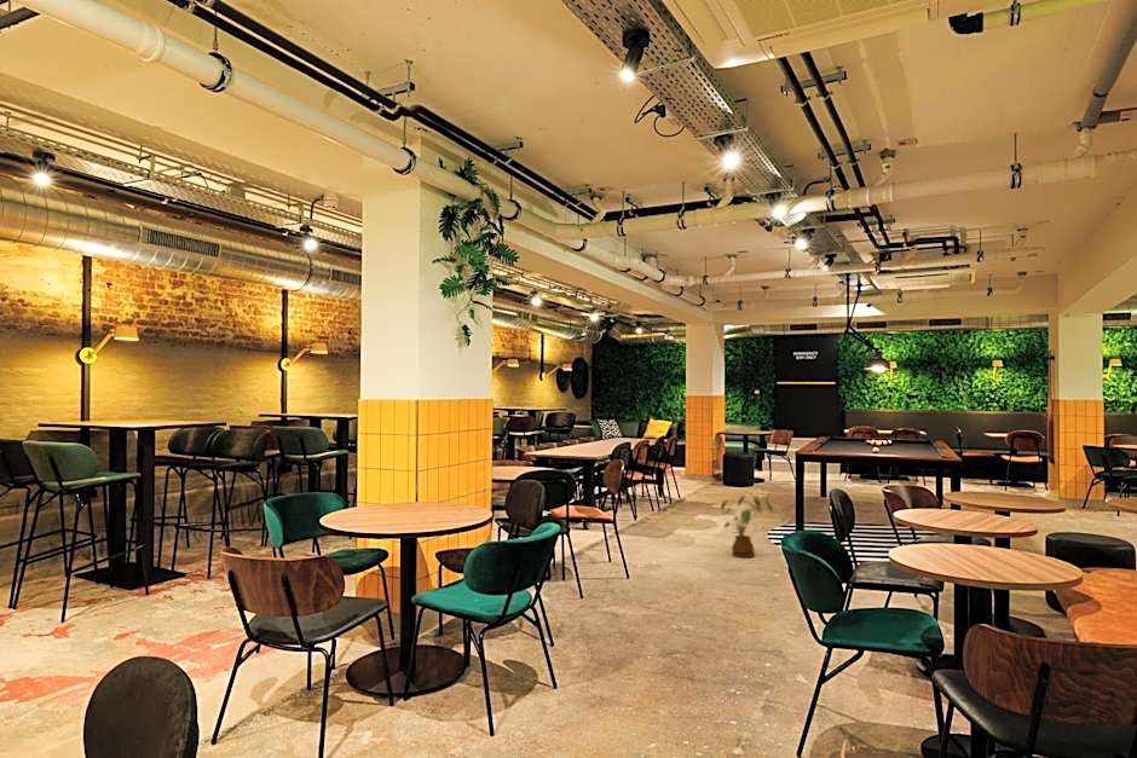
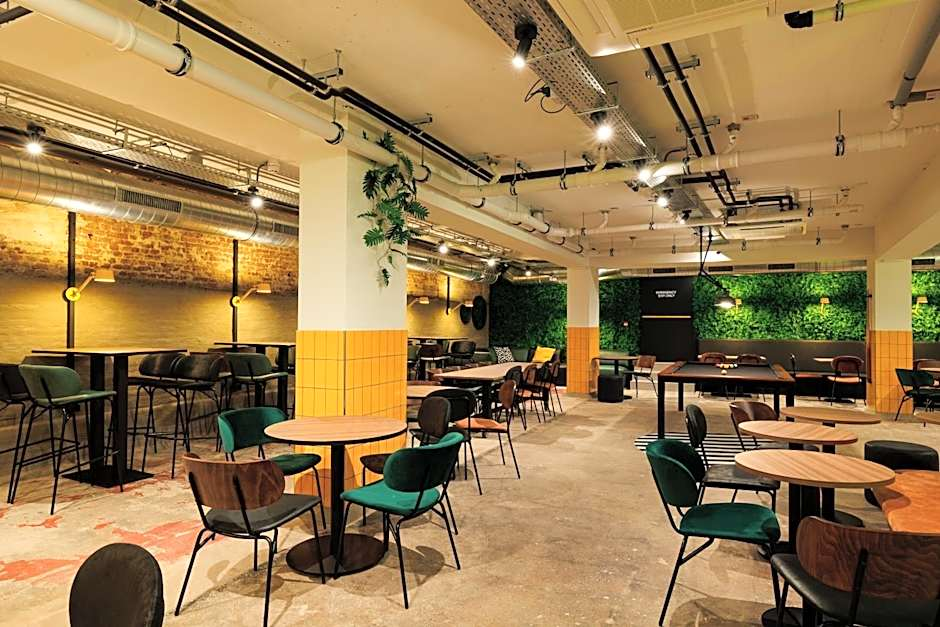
- house plant [720,494,774,559]
